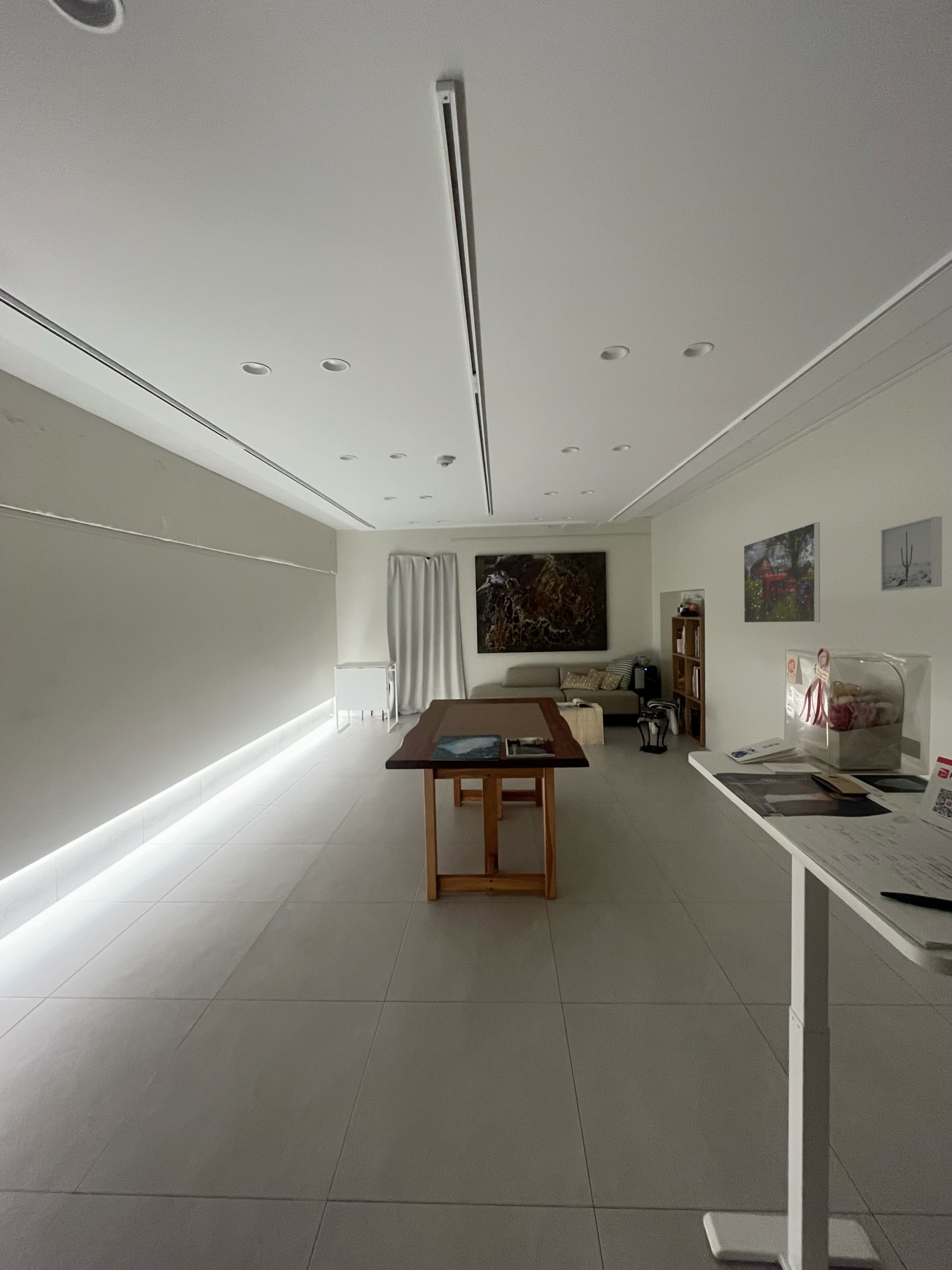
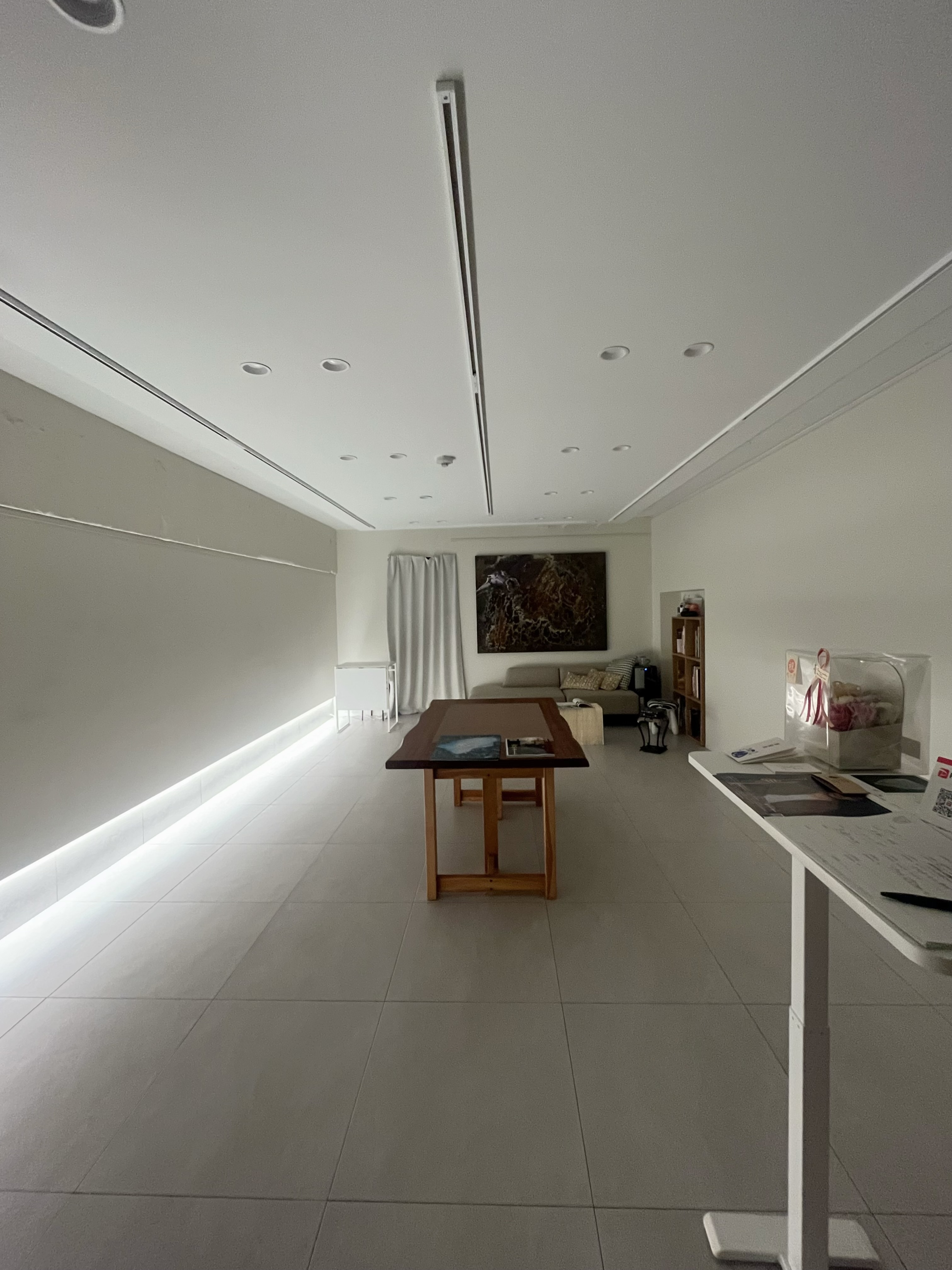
- wall art [881,516,942,592]
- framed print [744,522,820,623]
